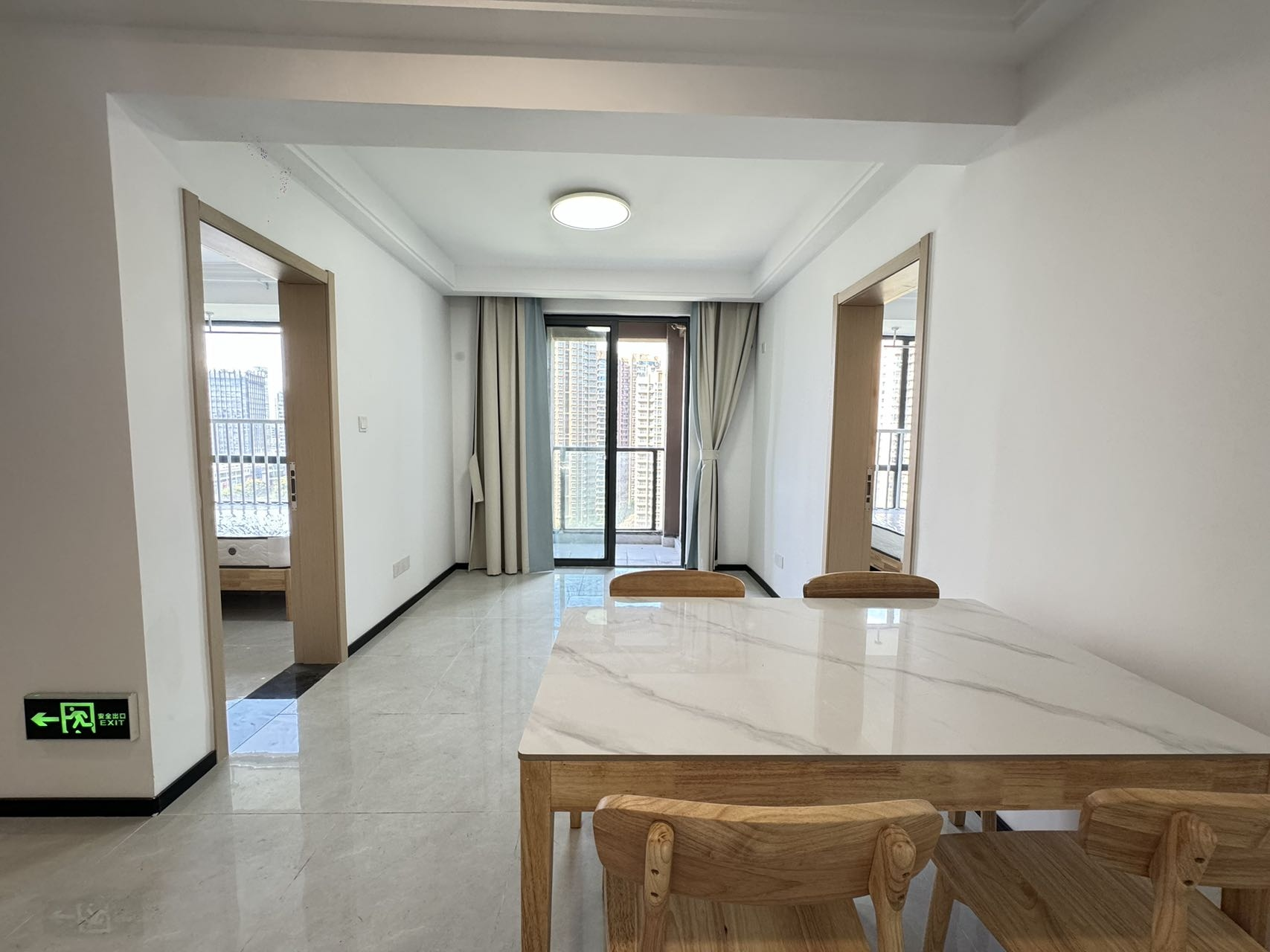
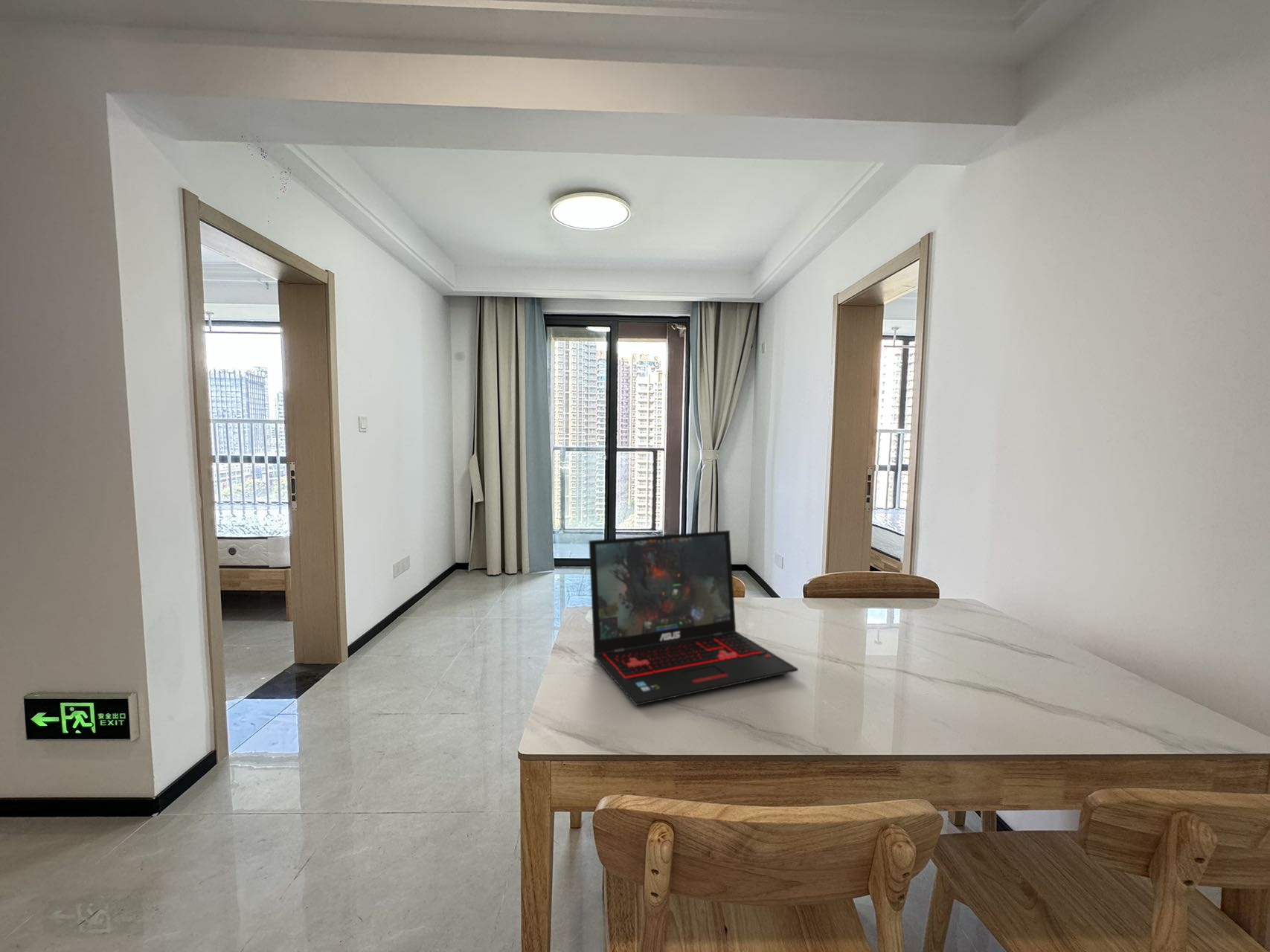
+ laptop [588,530,799,707]
